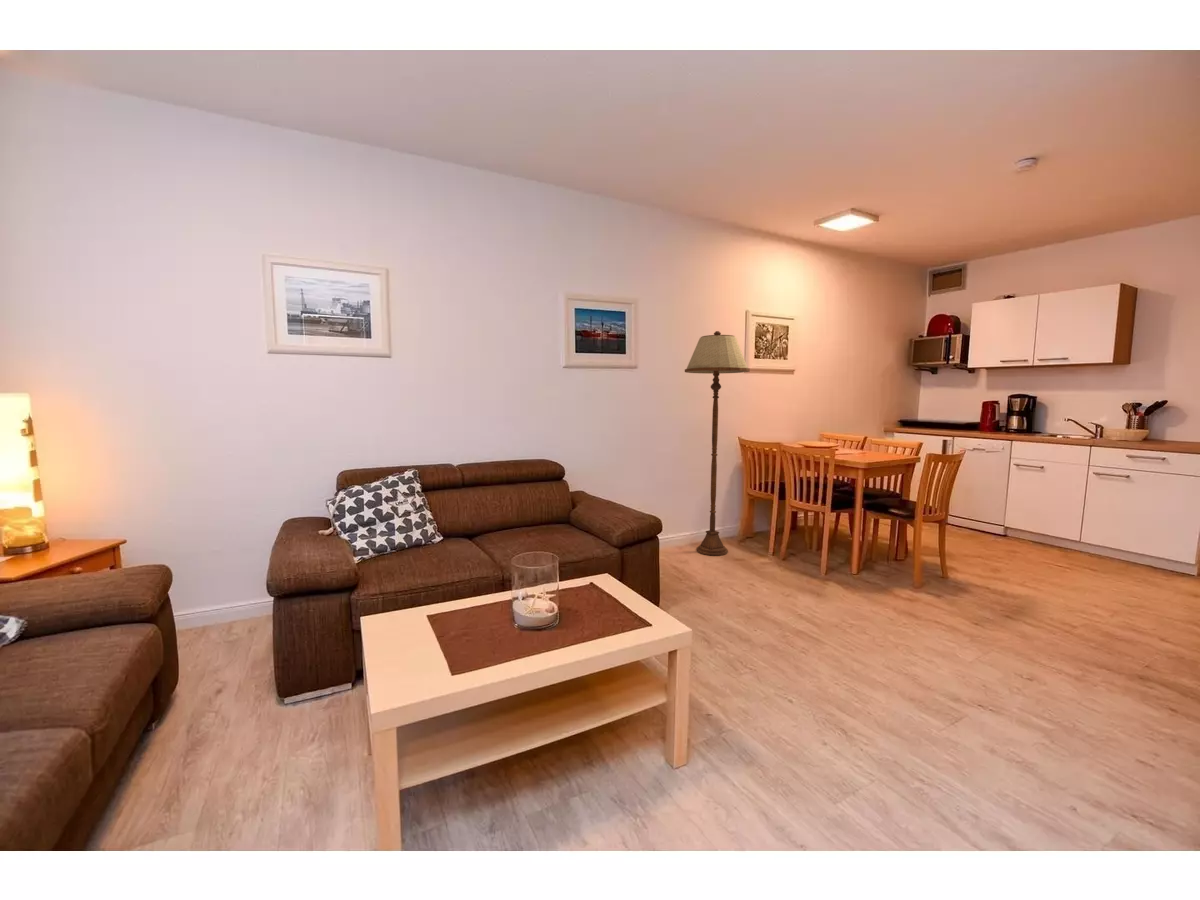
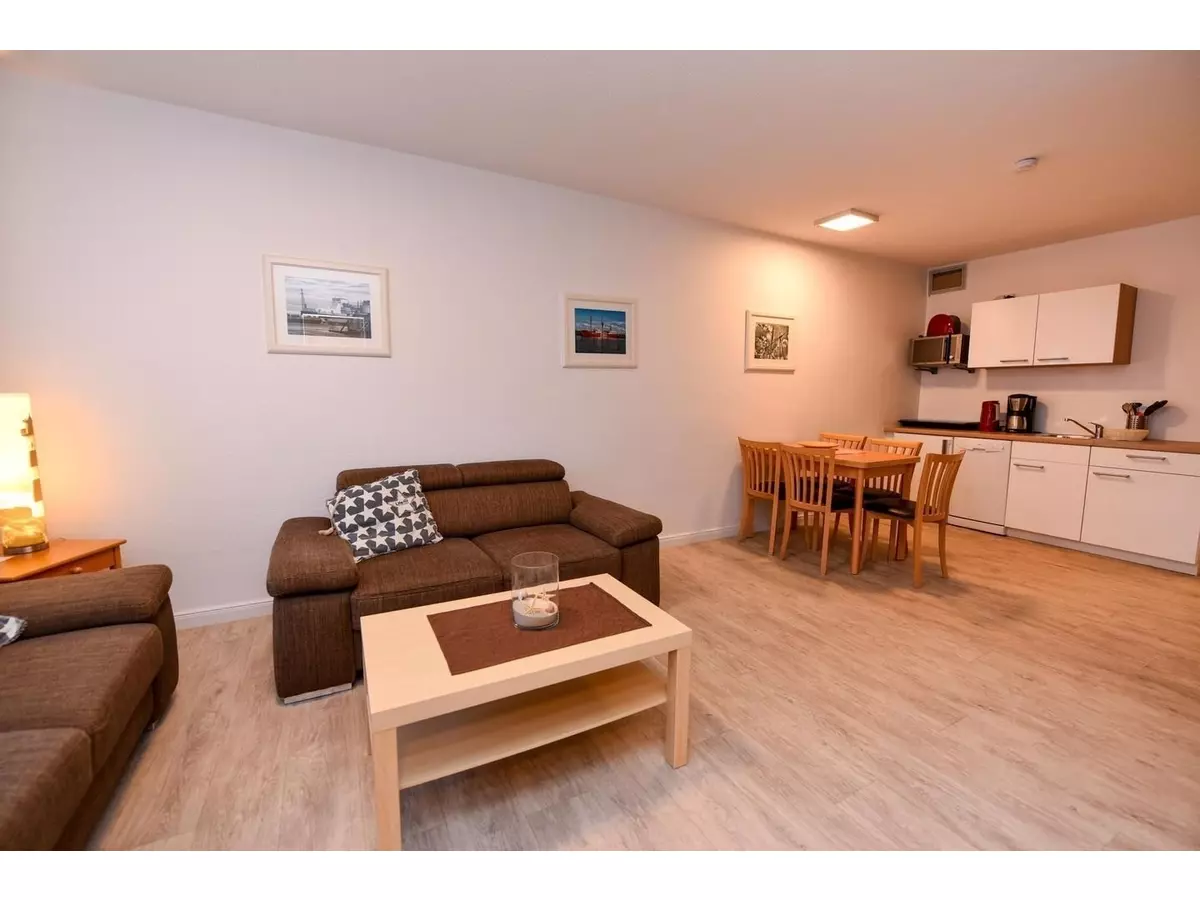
- floor lamp [684,330,751,557]
